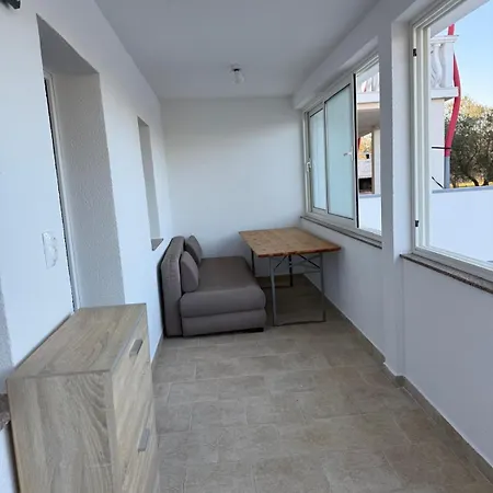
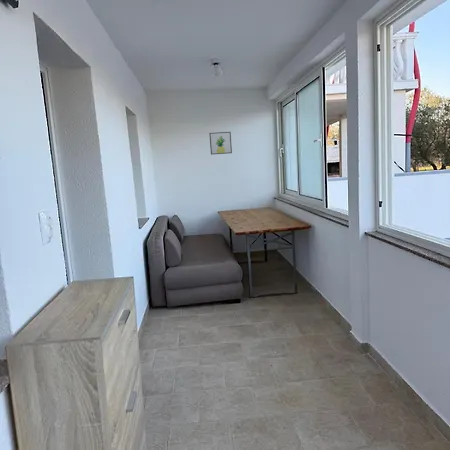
+ wall art [209,131,233,156]
